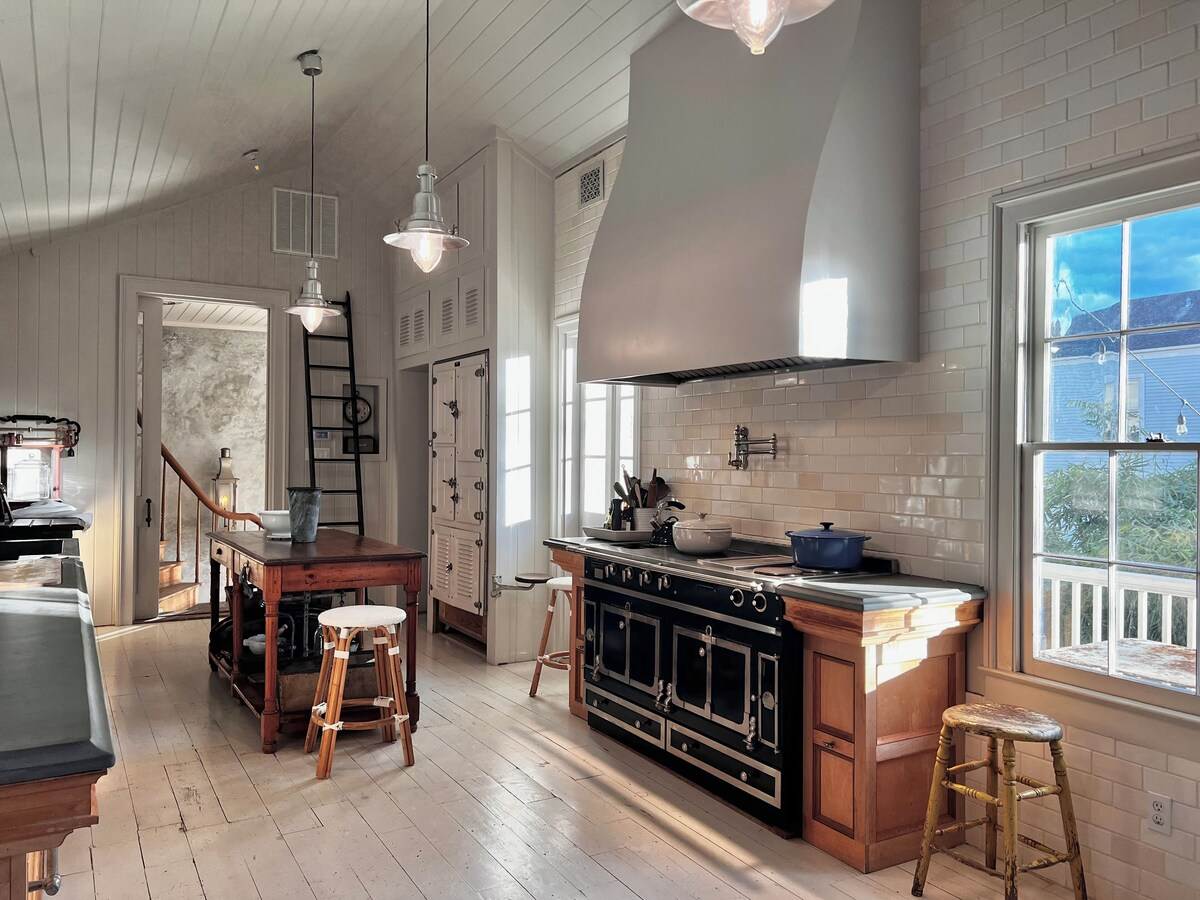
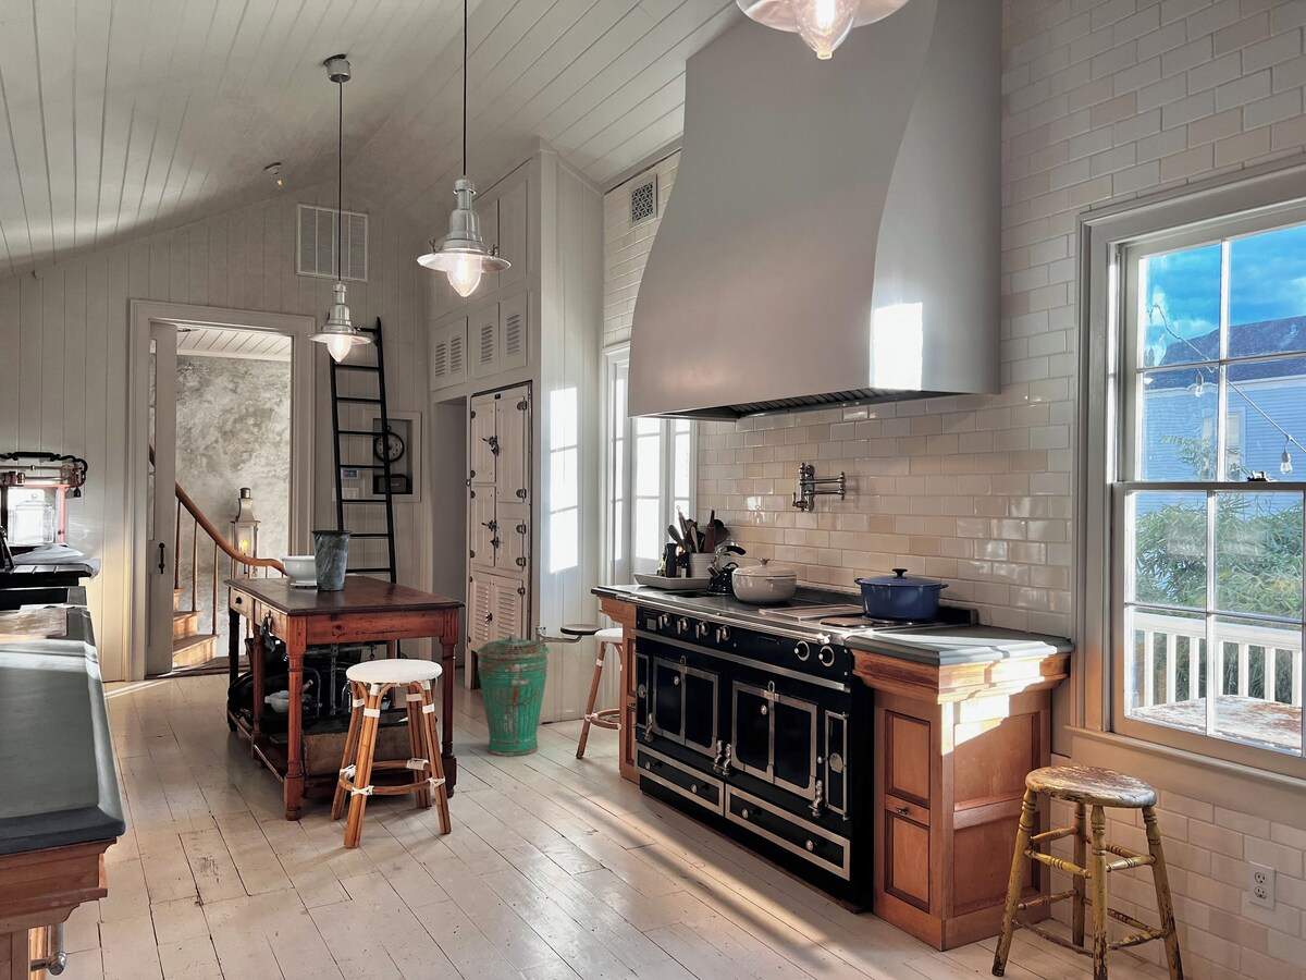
+ trash can [476,634,551,757]
